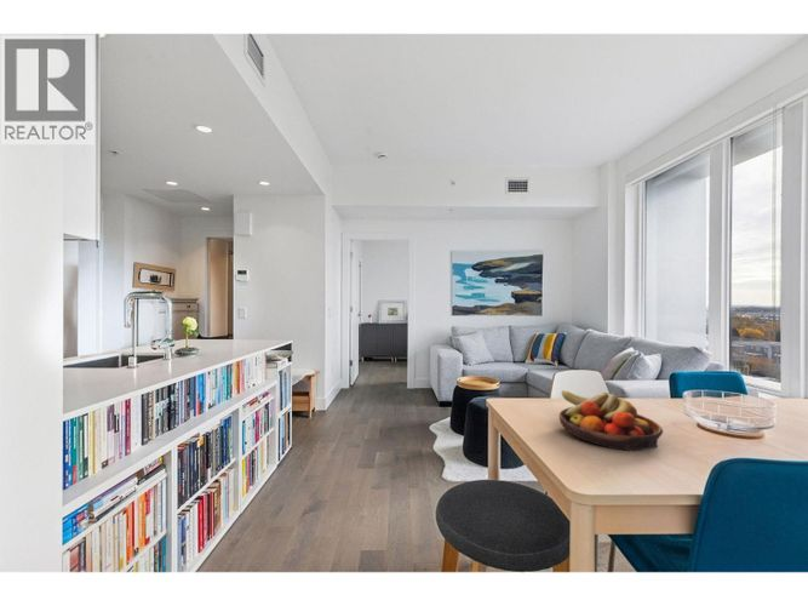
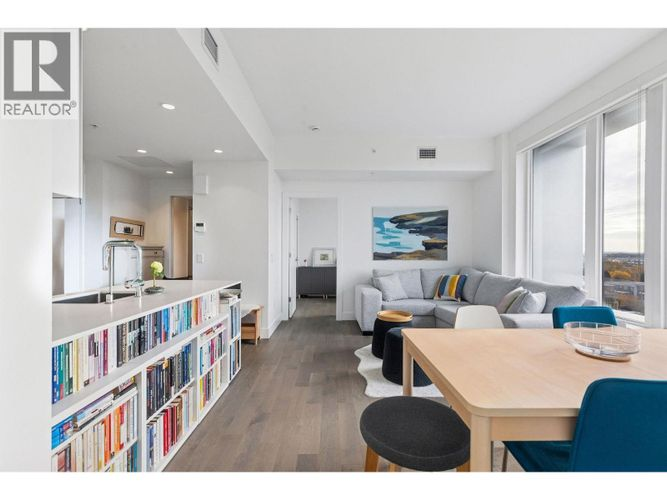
- fruit bowl [558,389,664,452]
